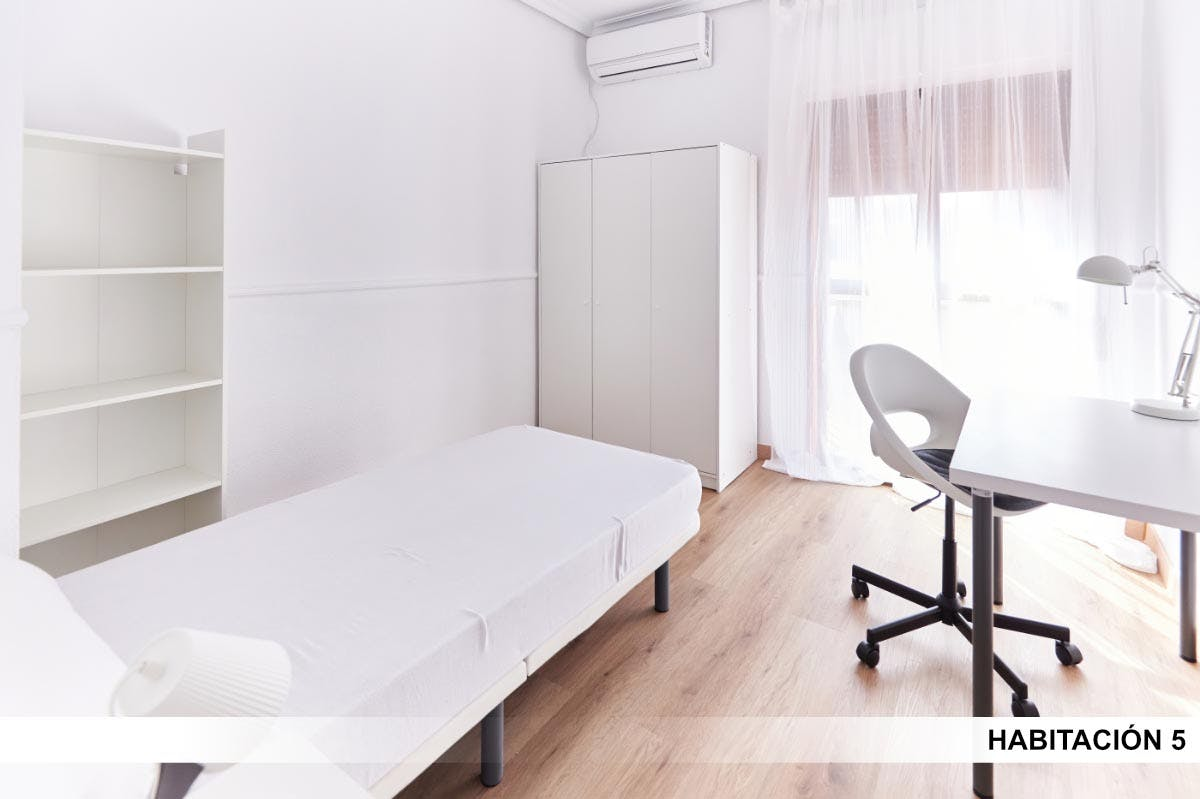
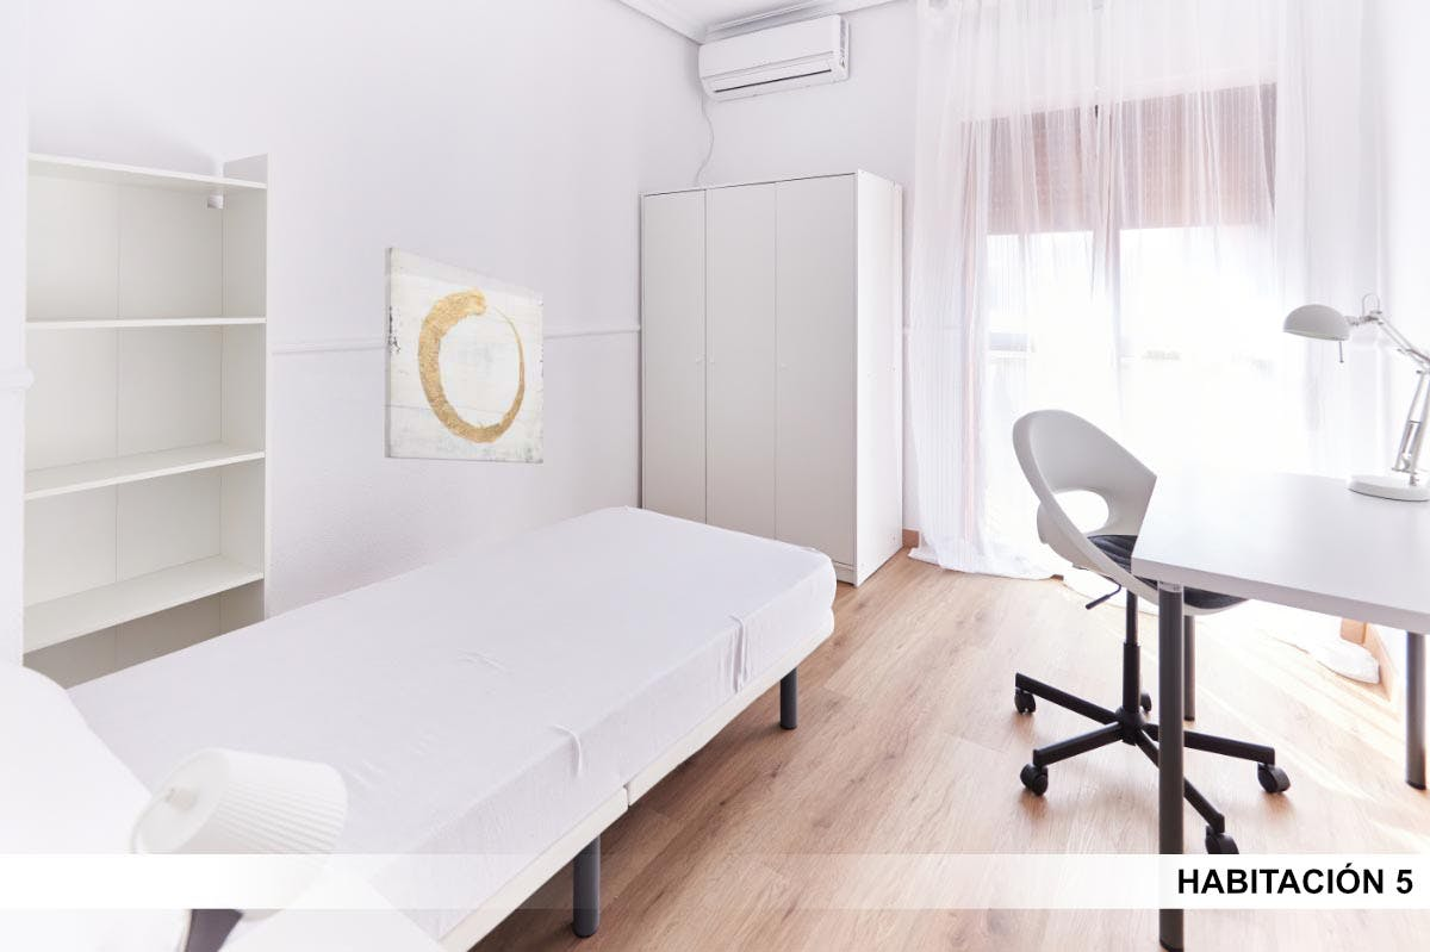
+ wall art [384,245,545,465]
